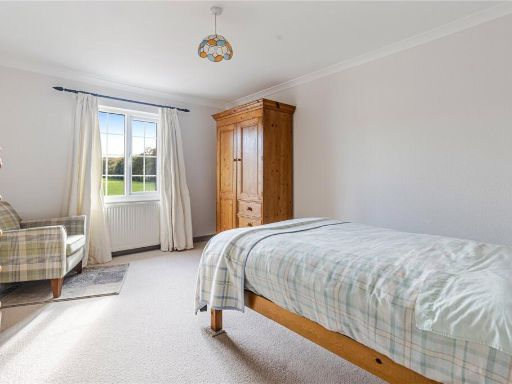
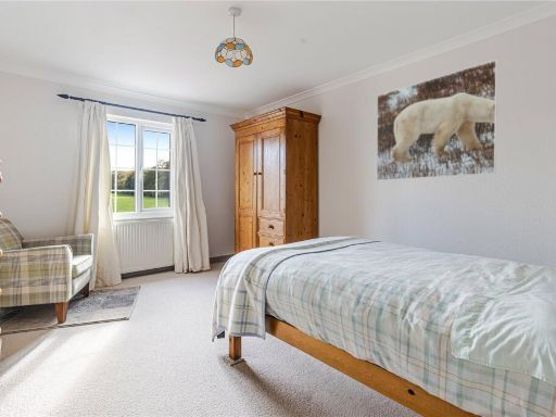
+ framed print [376,59,498,181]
